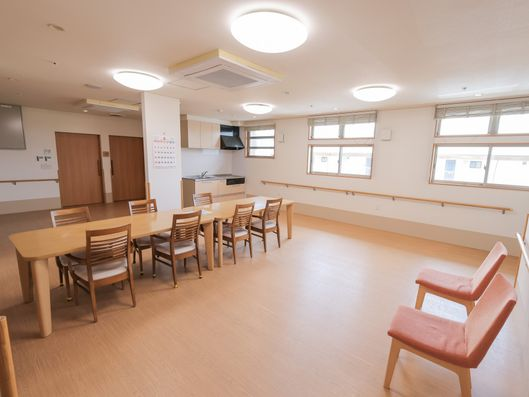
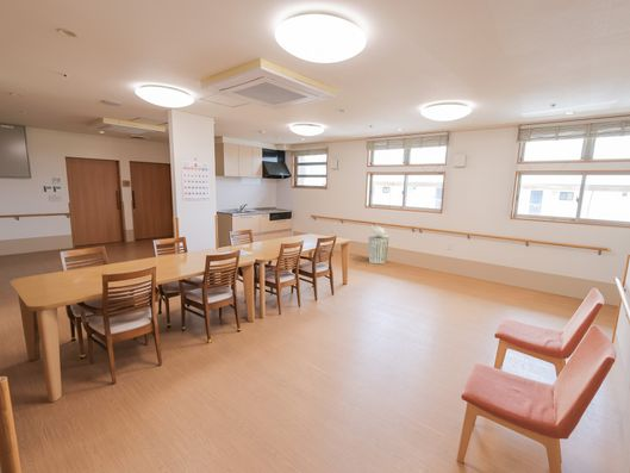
+ trash can [368,224,391,264]
